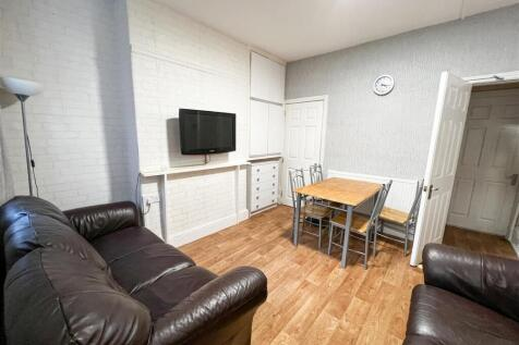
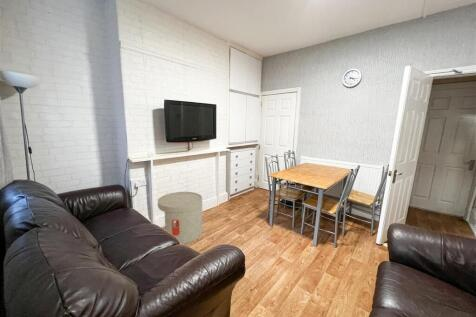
+ side table [157,191,203,245]
